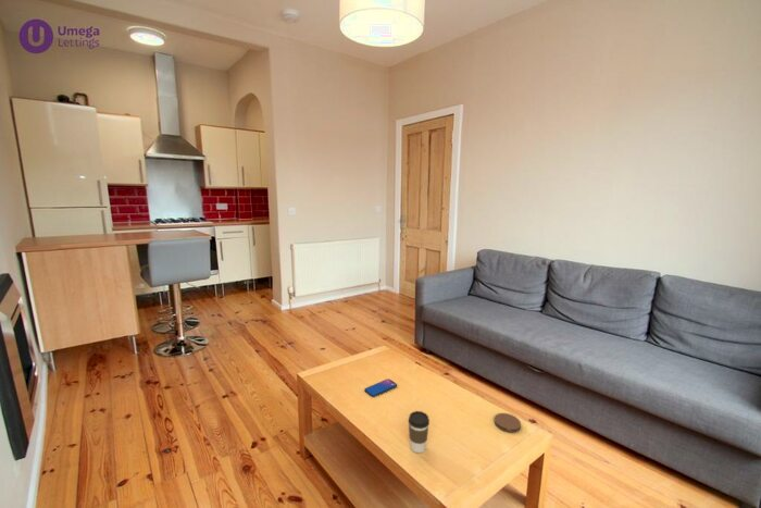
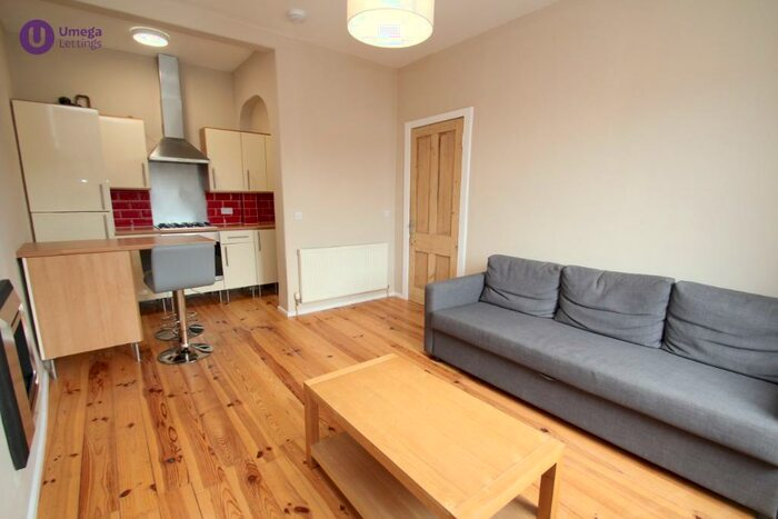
- coaster [492,412,522,434]
- coffee cup [408,410,431,454]
- smartphone [363,377,398,398]
